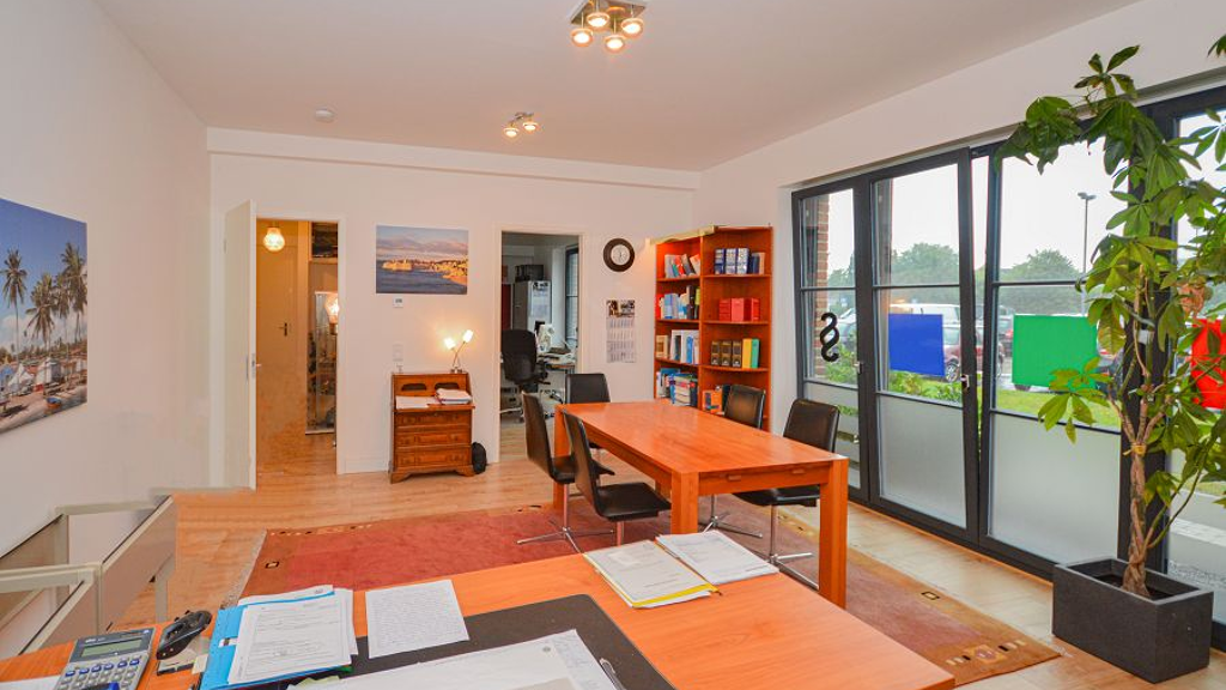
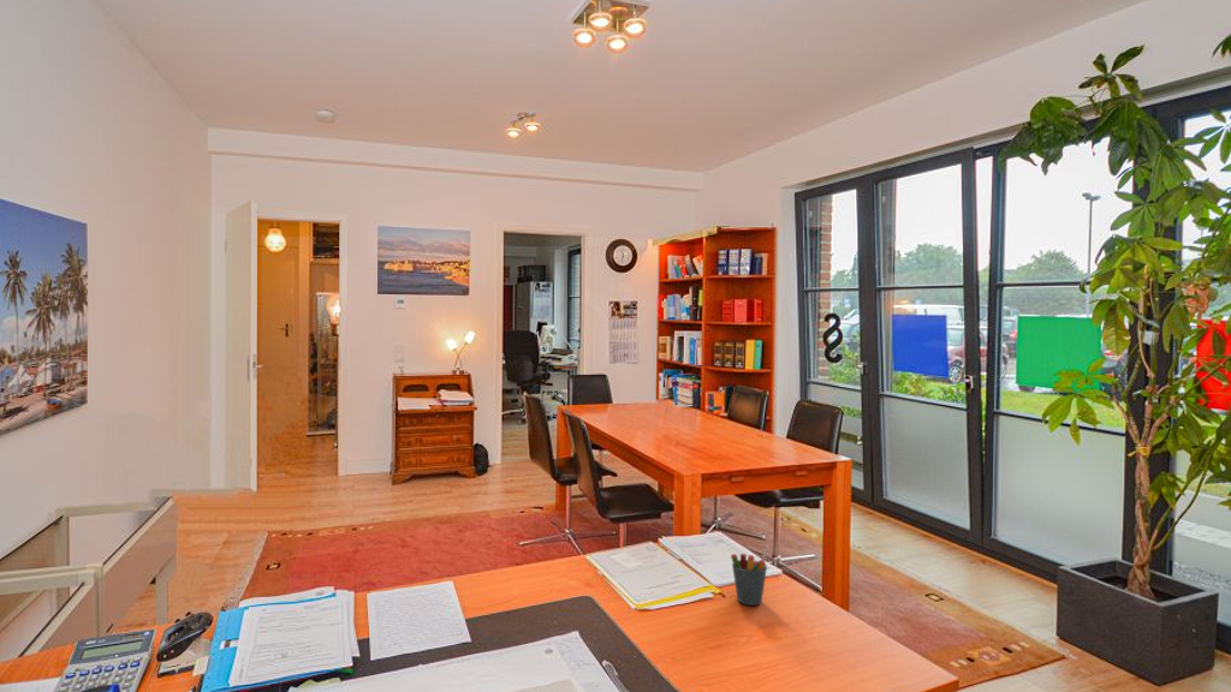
+ pen holder [730,544,769,607]
